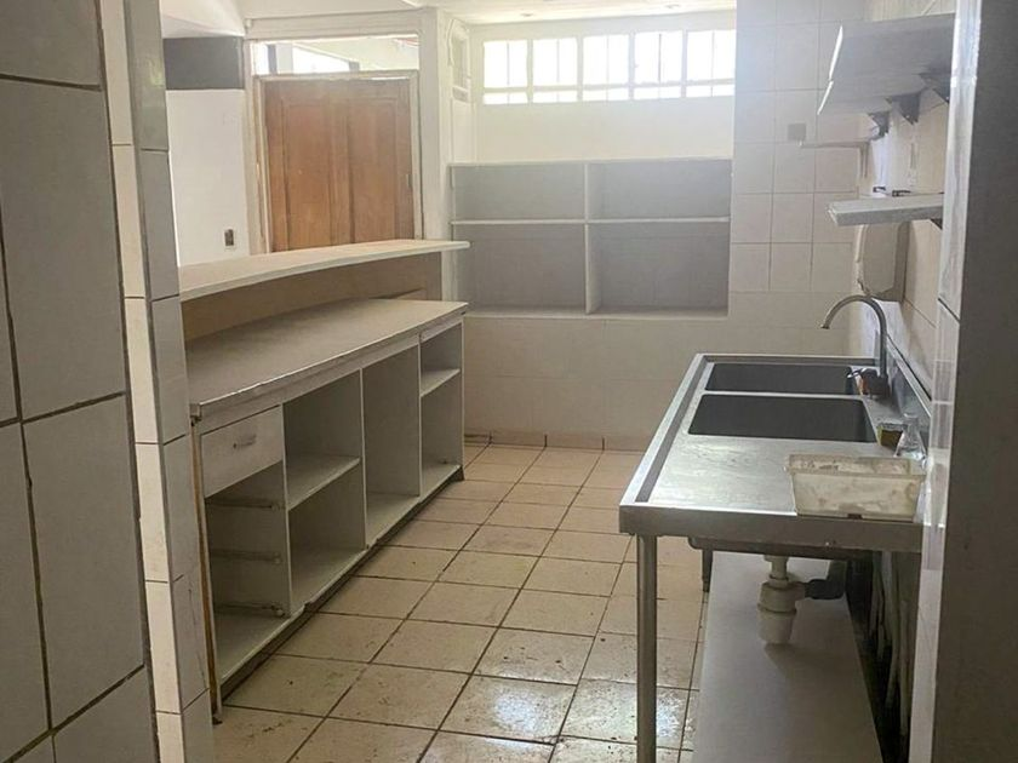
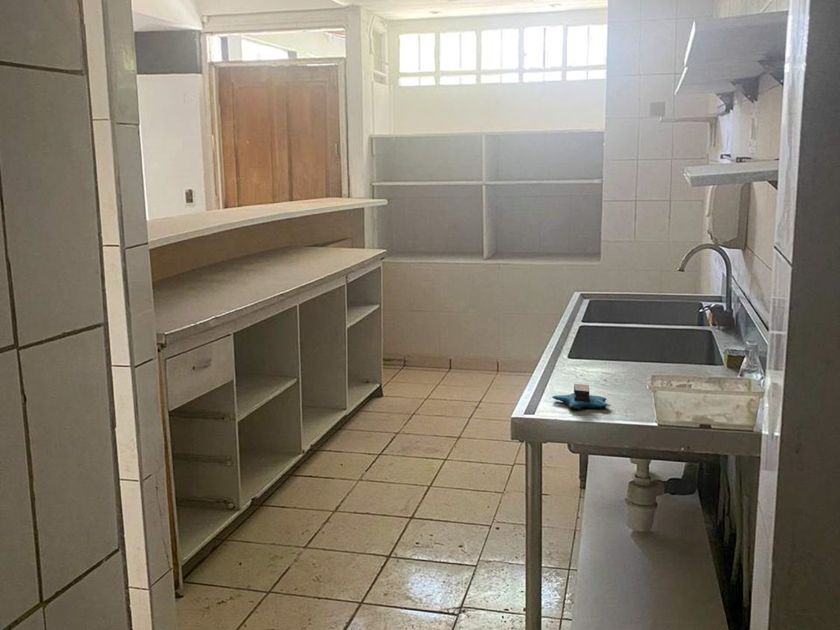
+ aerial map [551,383,611,410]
